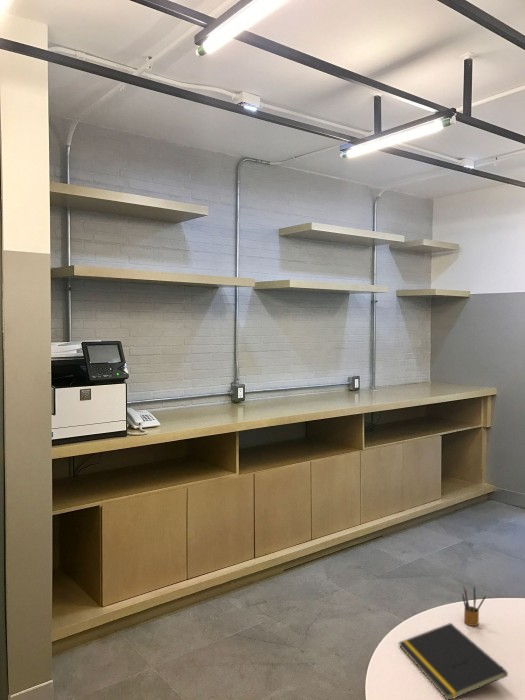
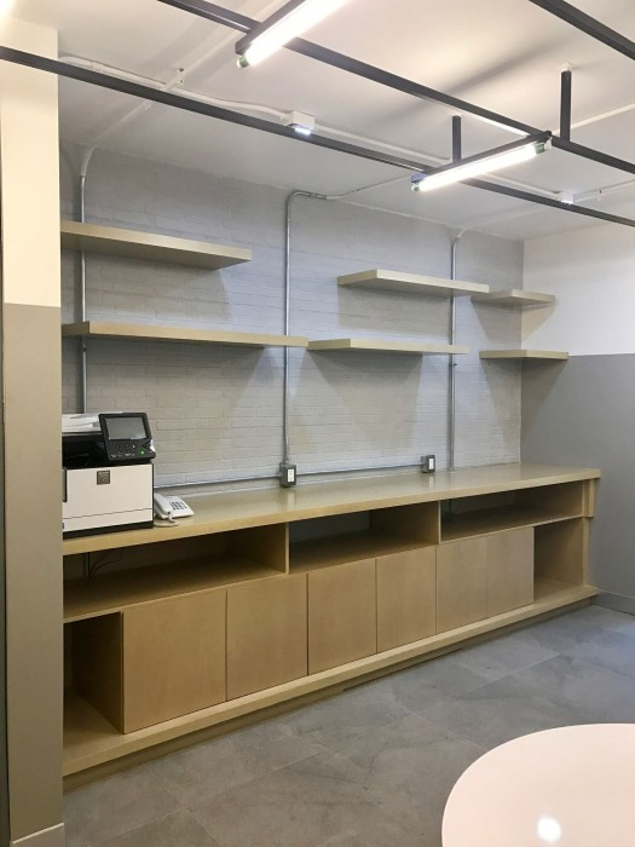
- notepad [397,622,509,700]
- pencil box [460,584,487,627]
